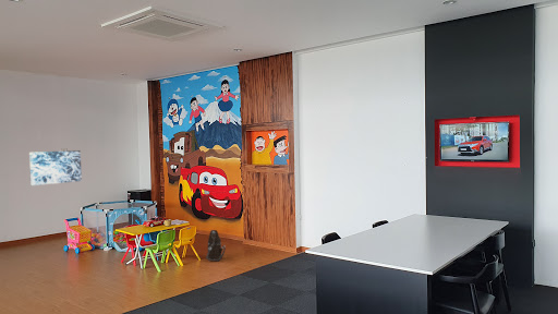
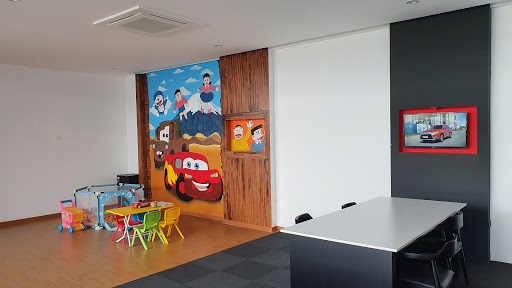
- shoulder bag [205,229,227,263]
- wall art [28,149,83,186]
